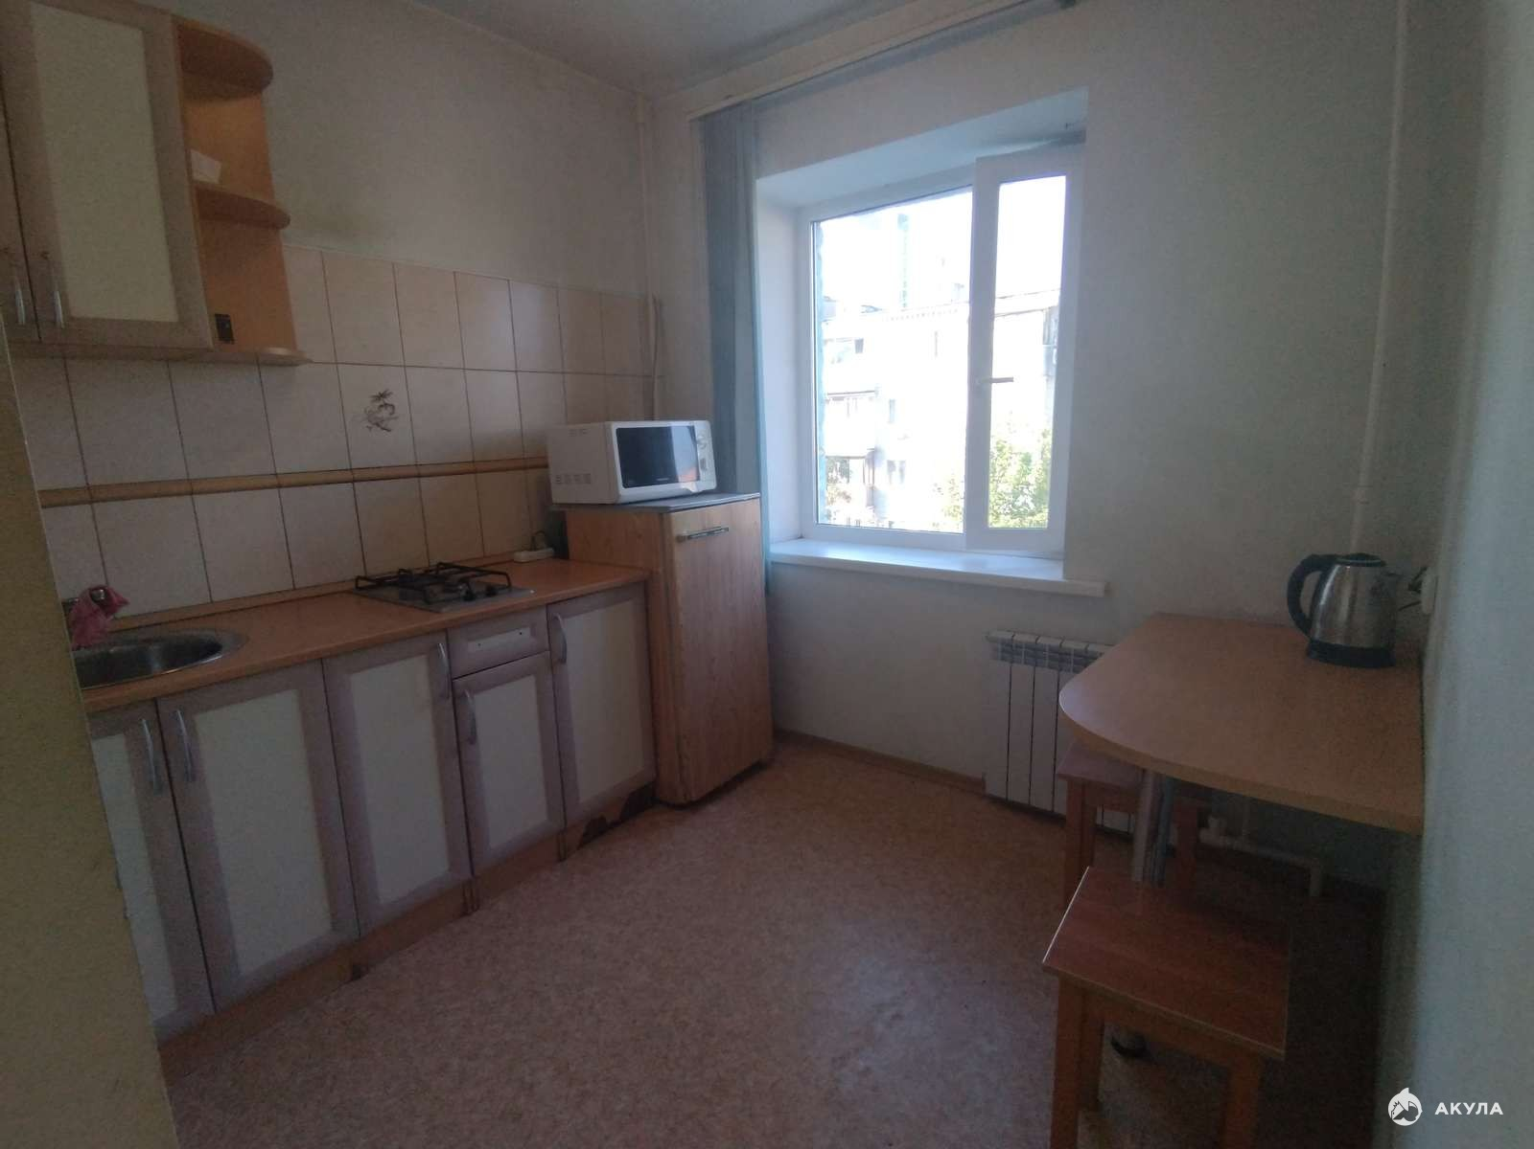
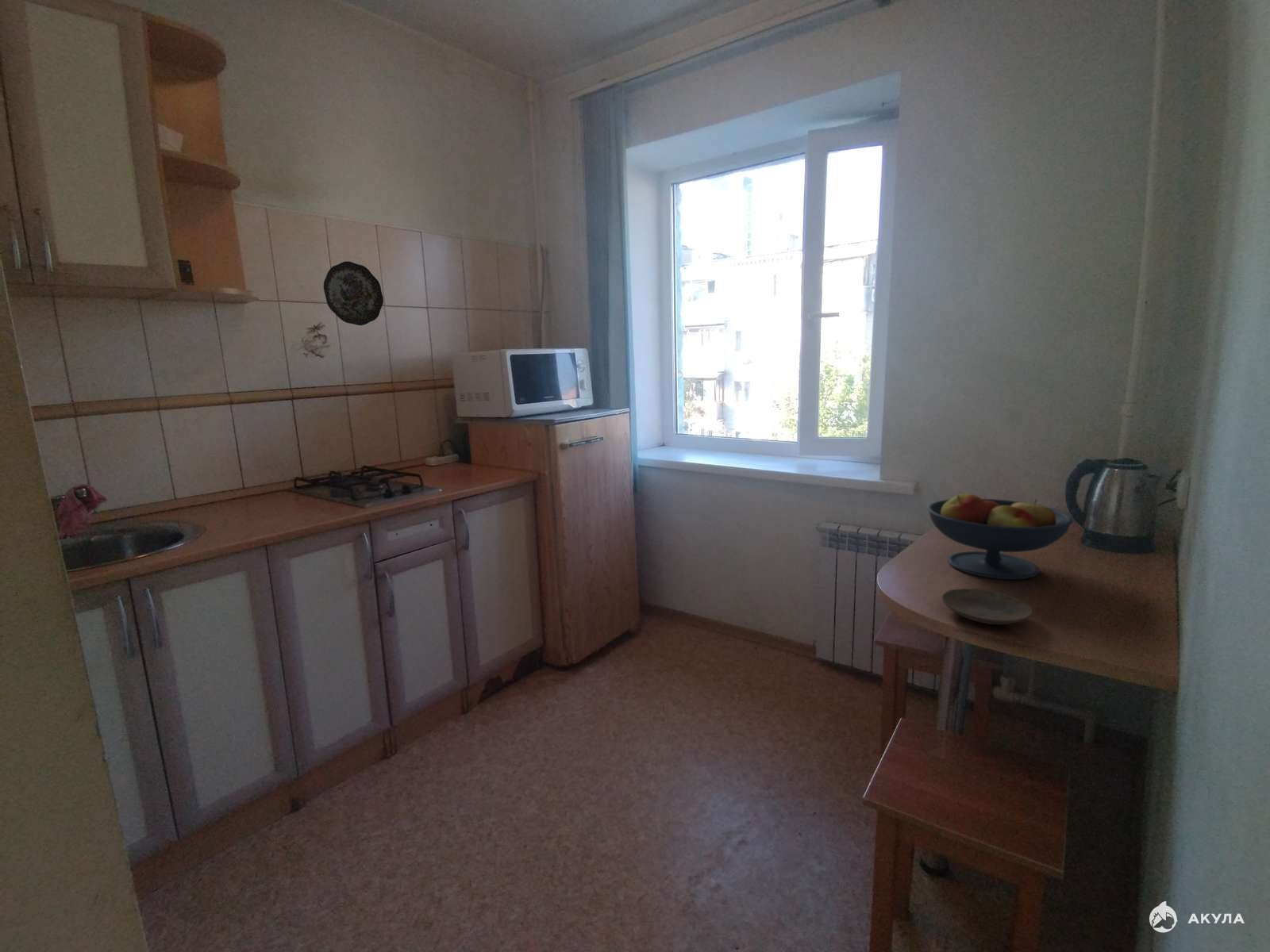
+ plate [941,588,1033,625]
+ decorative plate [323,260,384,326]
+ fruit bowl [926,493,1074,580]
